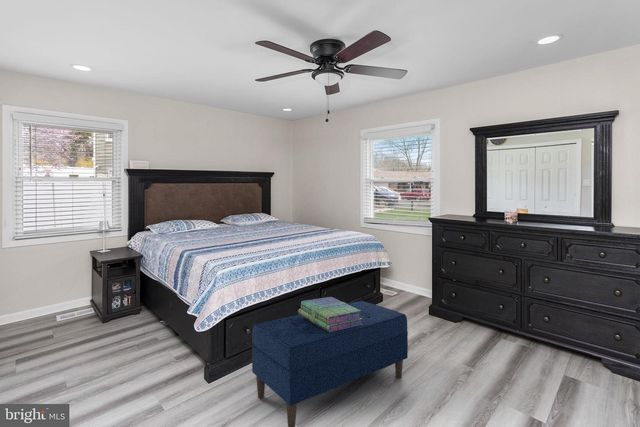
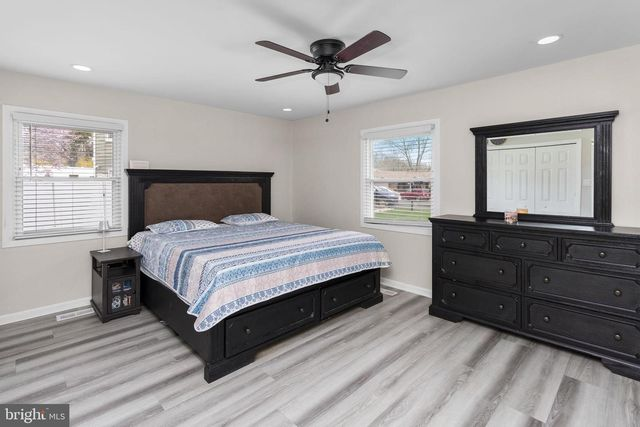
- stack of books [297,296,362,332]
- bench [251,300,409,427]
